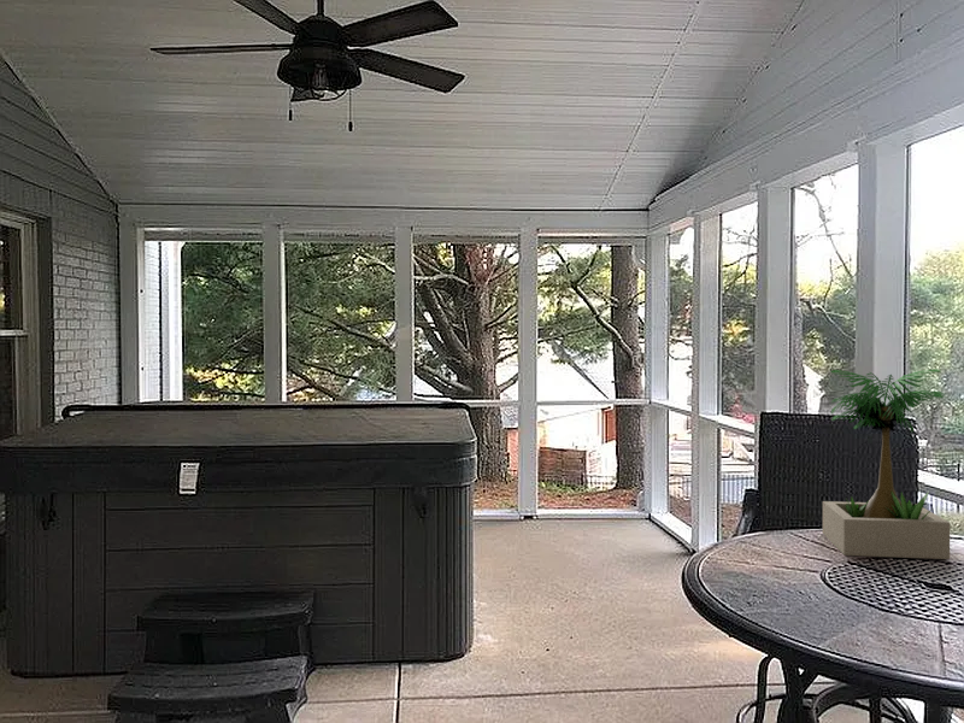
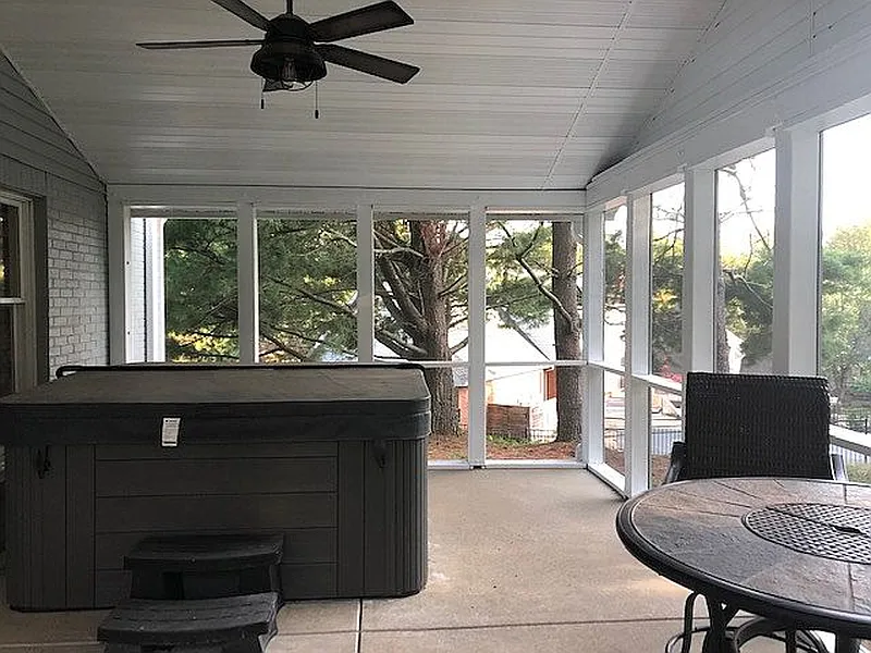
- potted plant [822,368,951,560]
